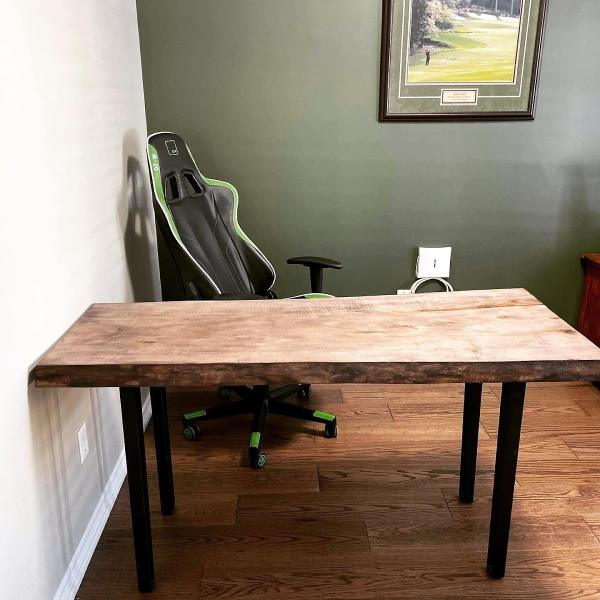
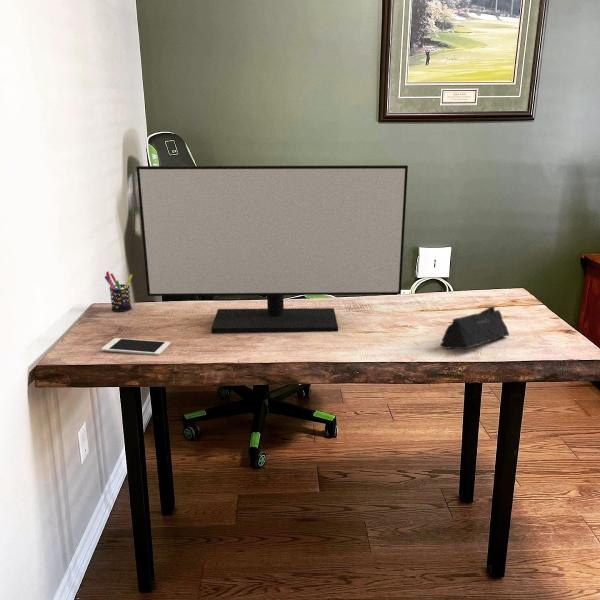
+ speaker [439,305,510,350]
+ pen holder [104,270,133,313]
+ cell phone [100,337,171,356]
+ monitor [135,164,409,334]
